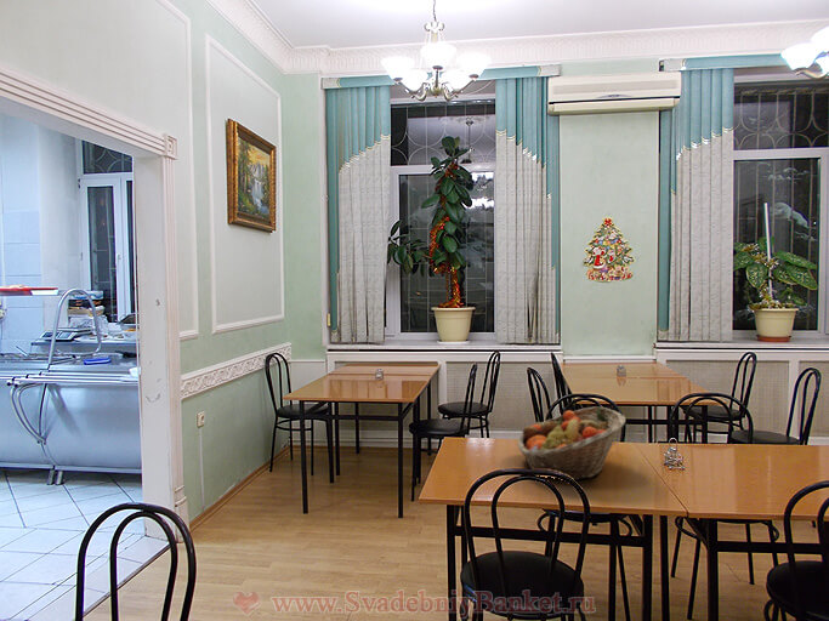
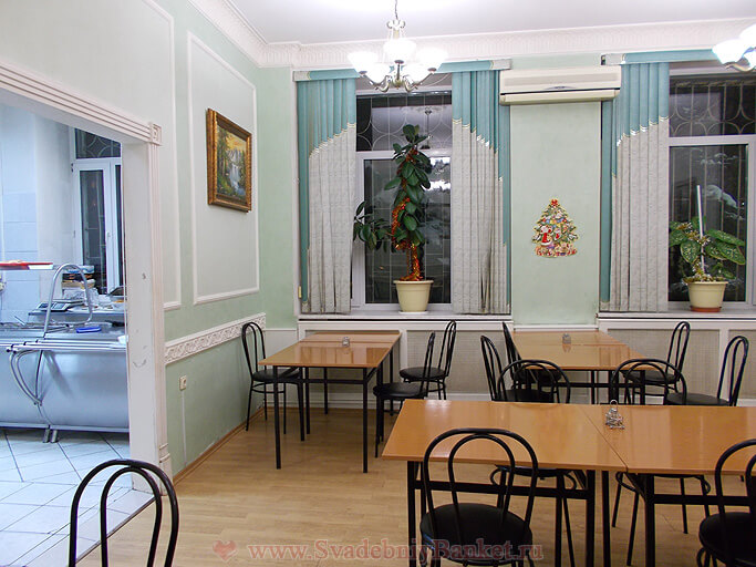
- fruit basket [517,405,626,482]
